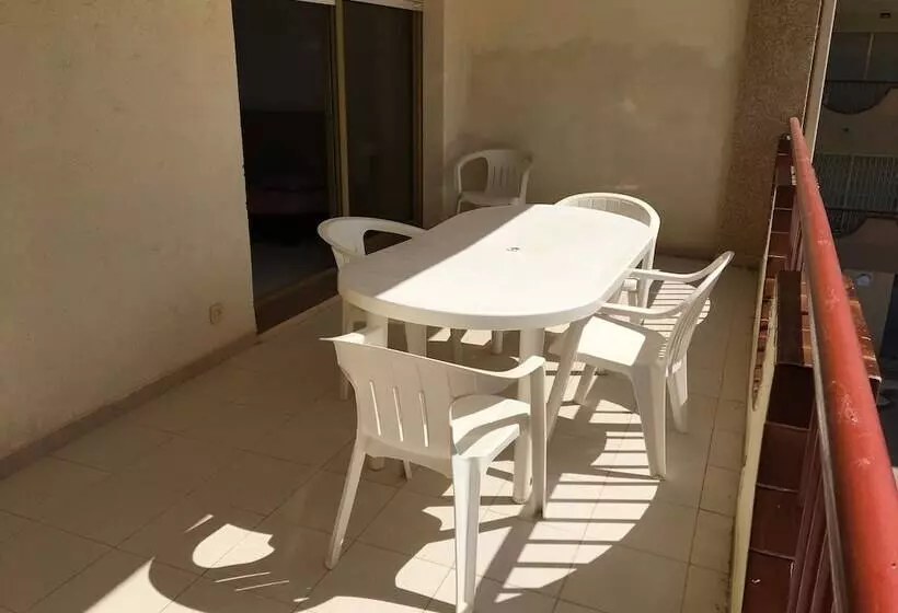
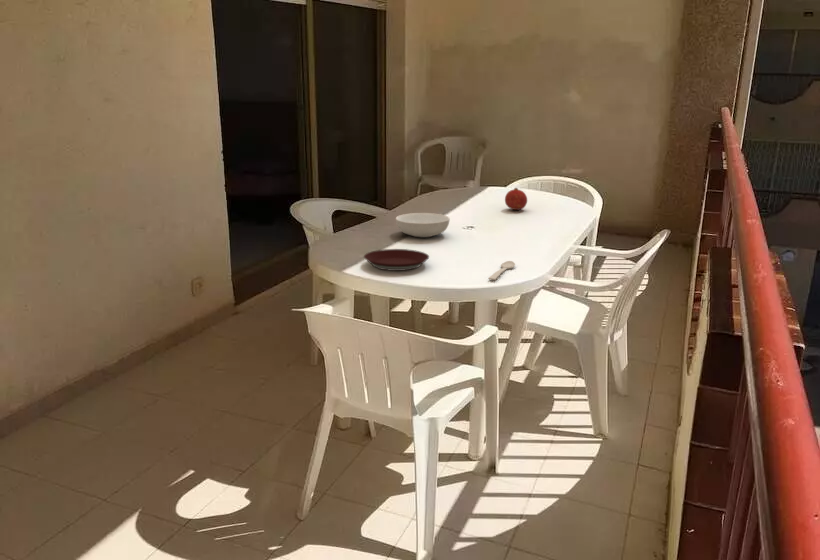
+ serving bowl [395,212,451,238]
+ plate [363,248,430,272]
+ spoon [487,260,516,281]
+ fruit [504,187,528,211]
